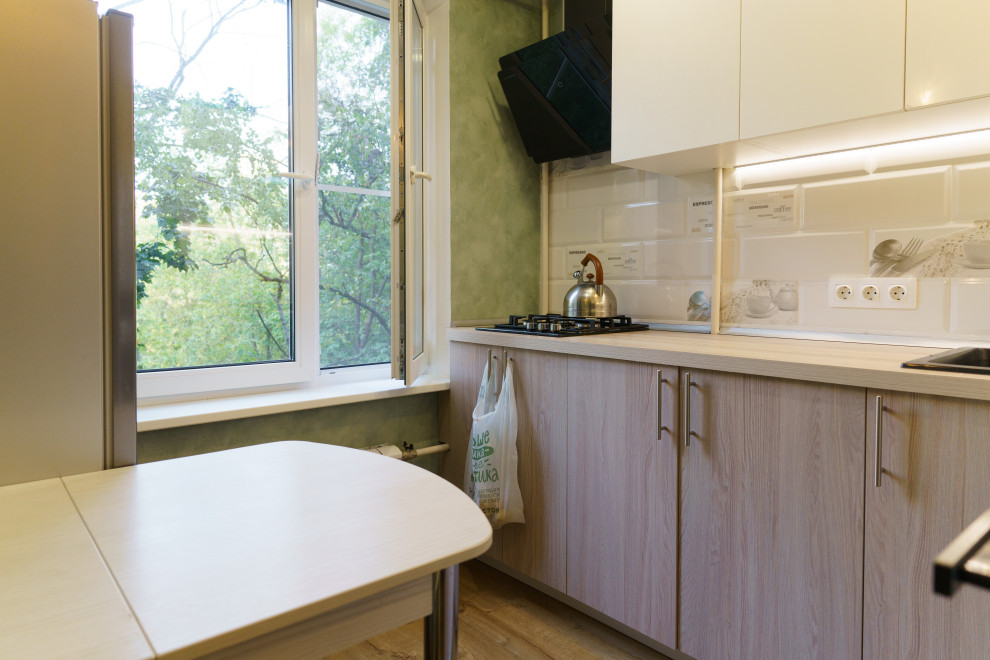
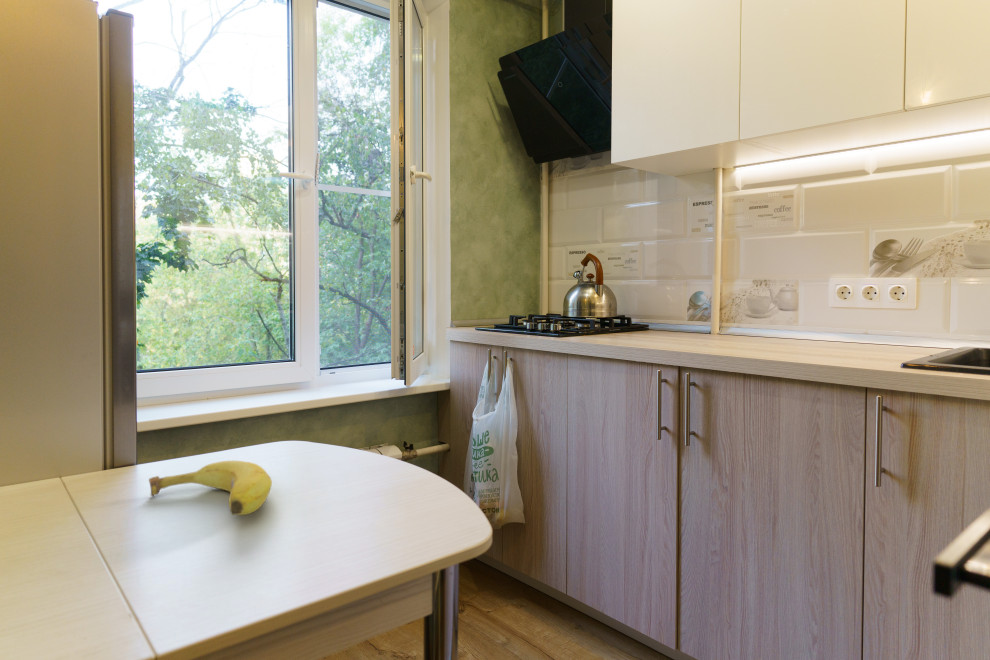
+ fruit [148,460,273,516]
